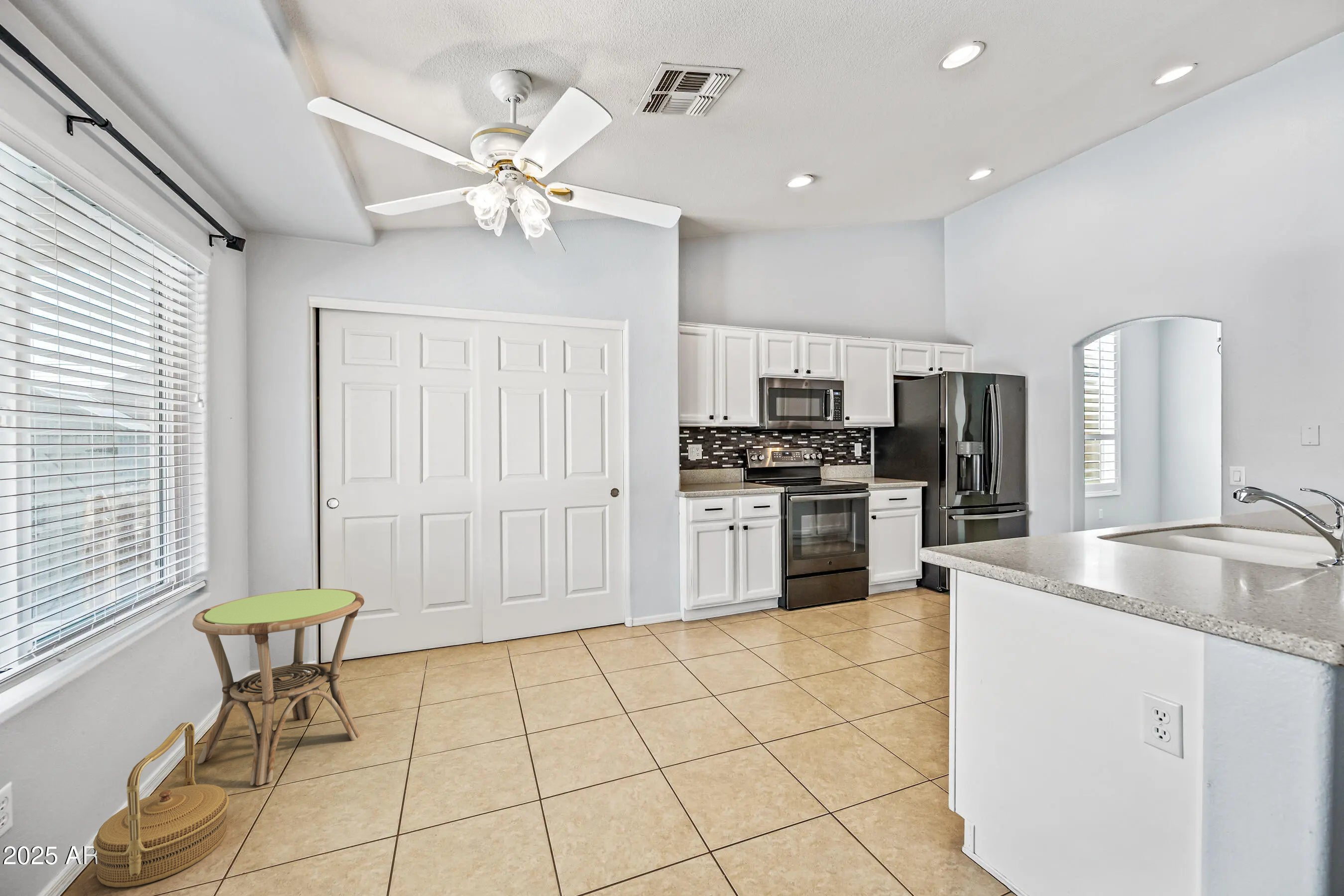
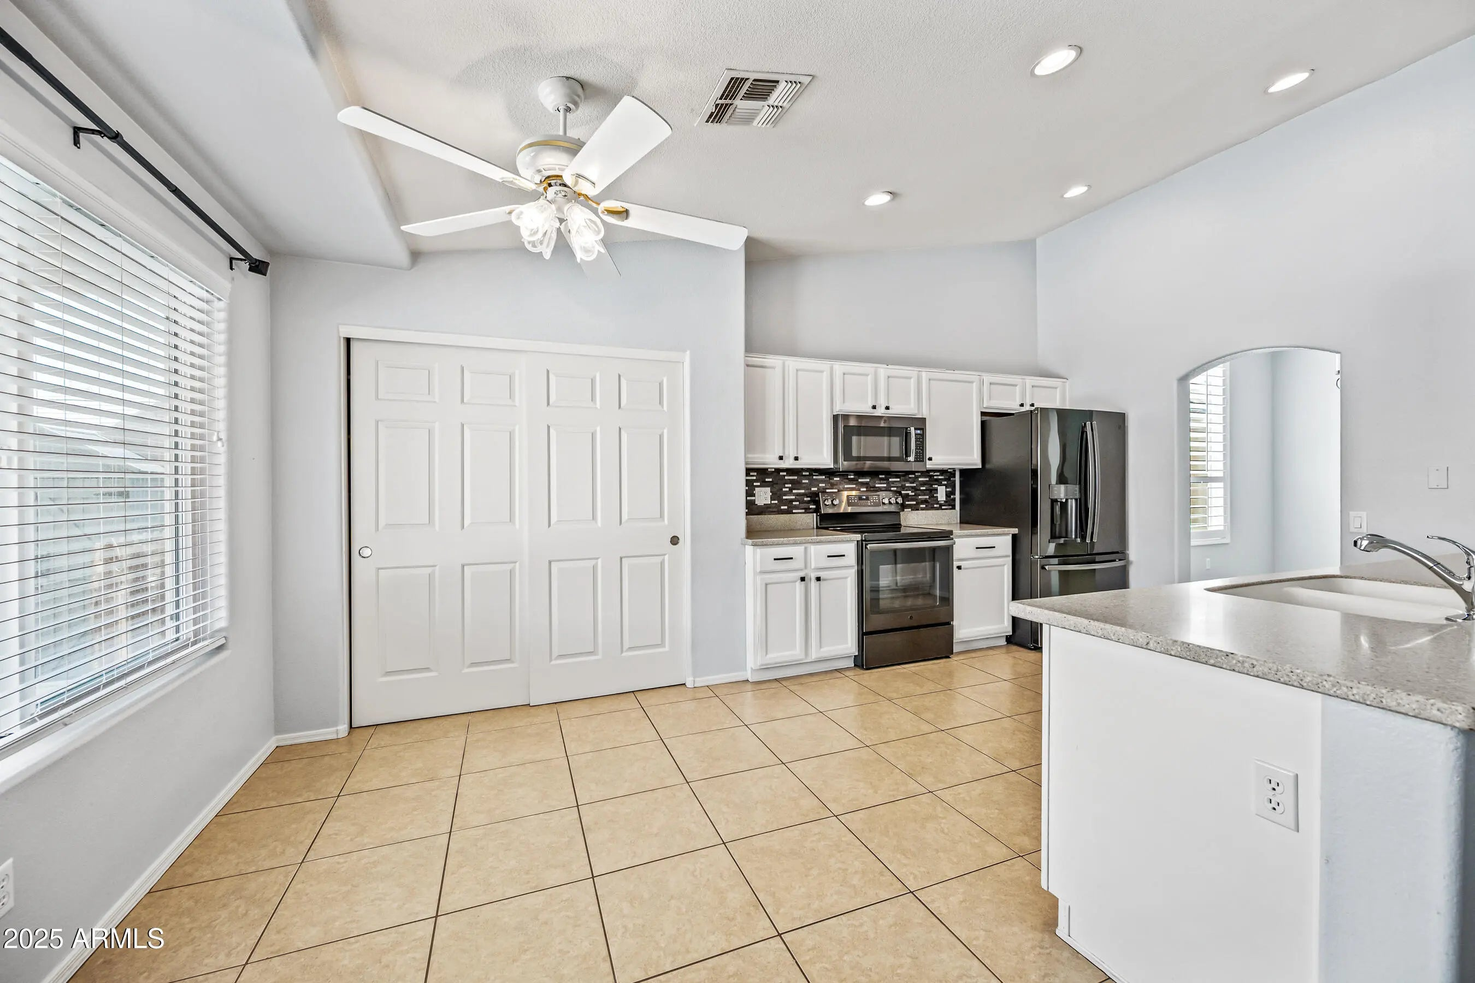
- side table [192,588,365,786]
- basket [93,722,230,888]
